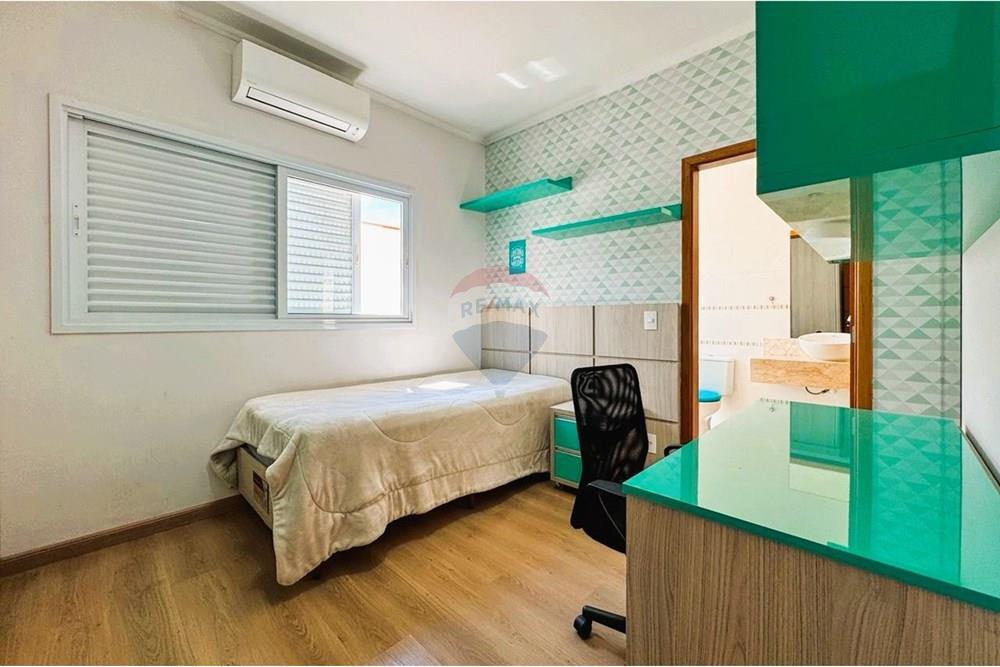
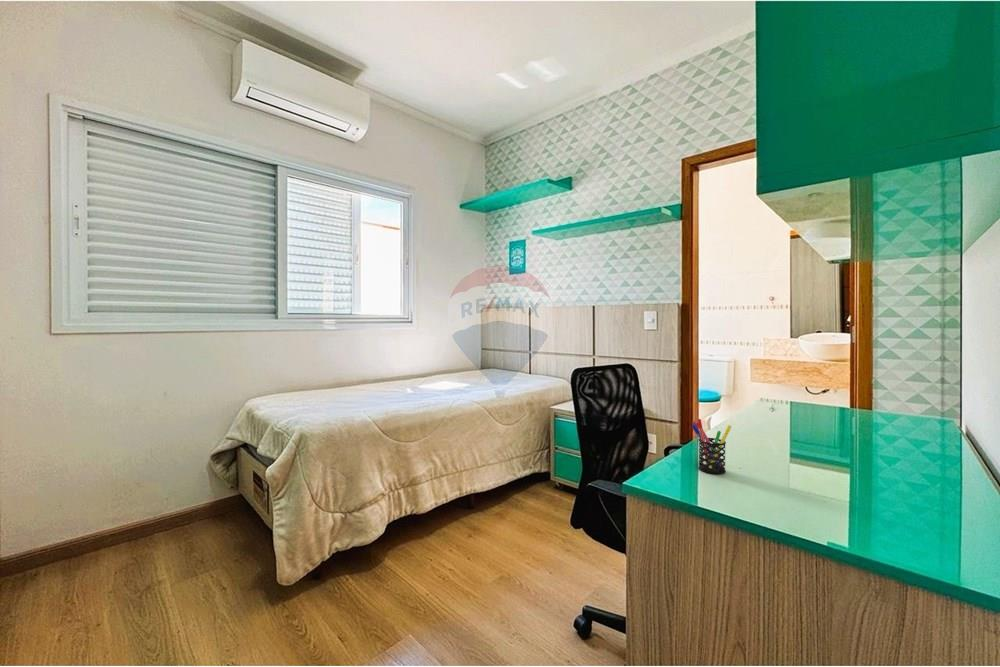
+ pen holder [691,418,732,475]
